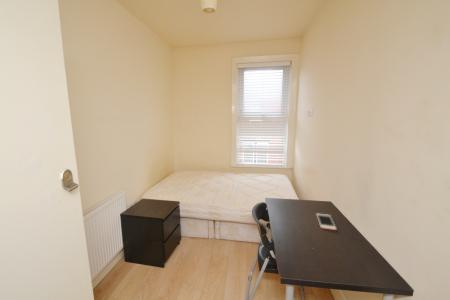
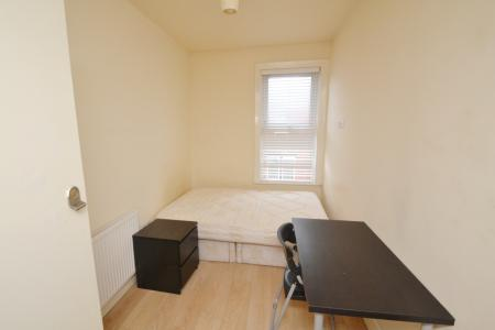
- cell phone [315,213,337,231]
